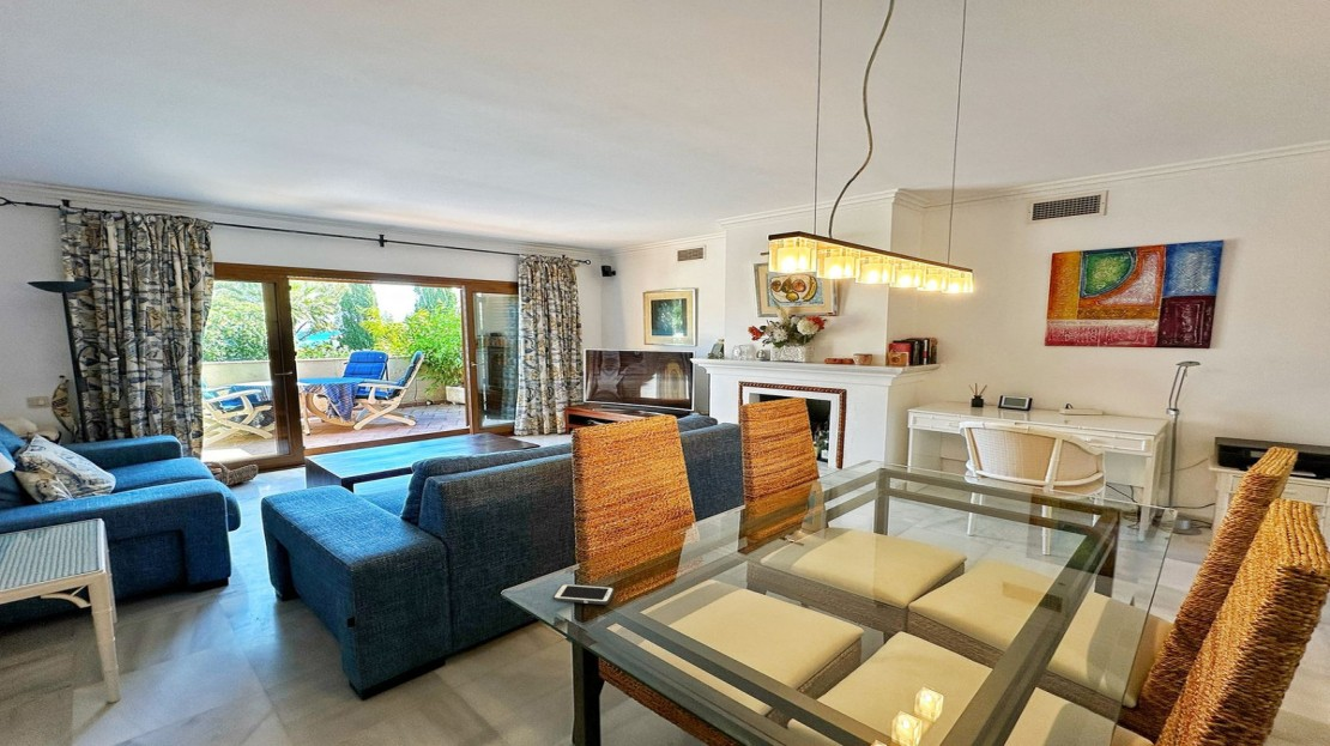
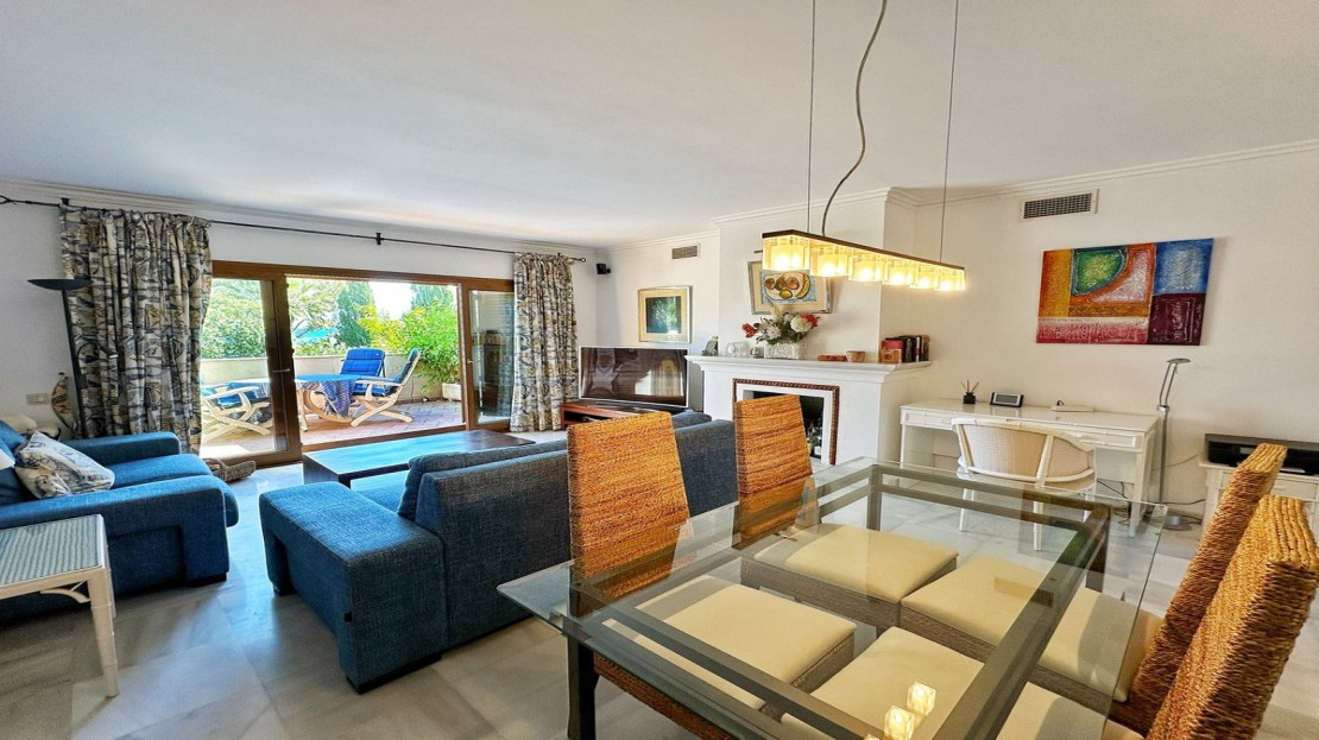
- cell phone [552,583,615,606]
